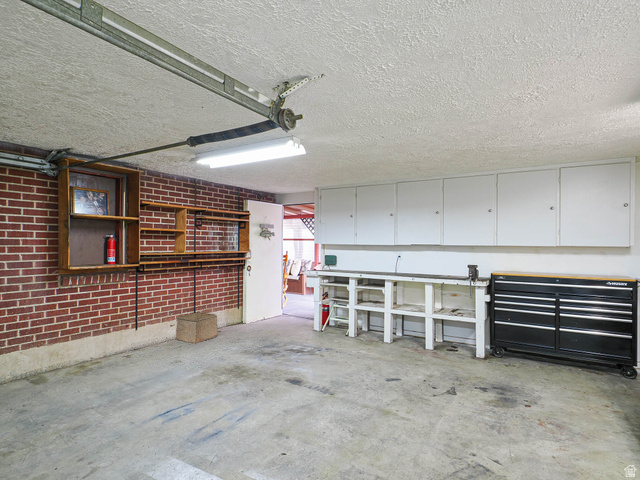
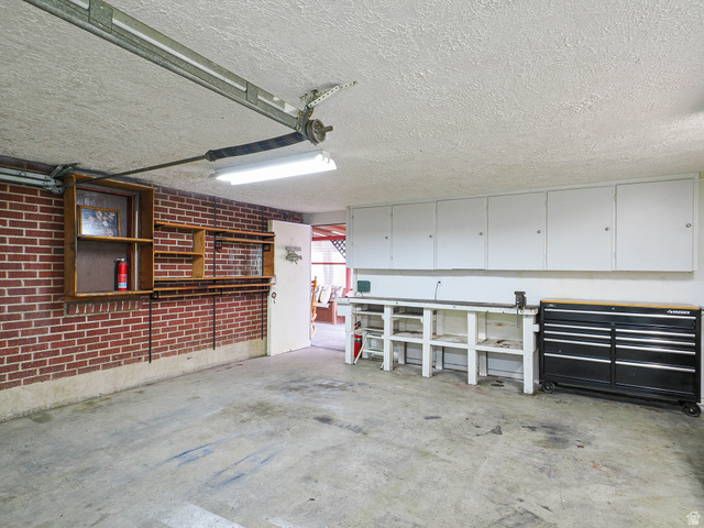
- storage bin [175,311,219,344]
